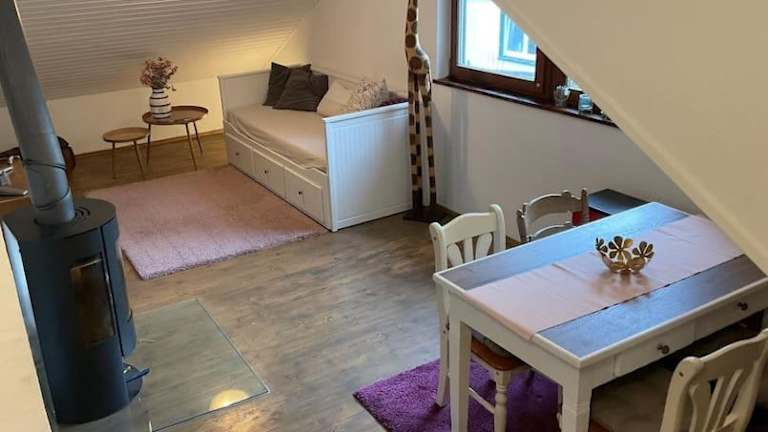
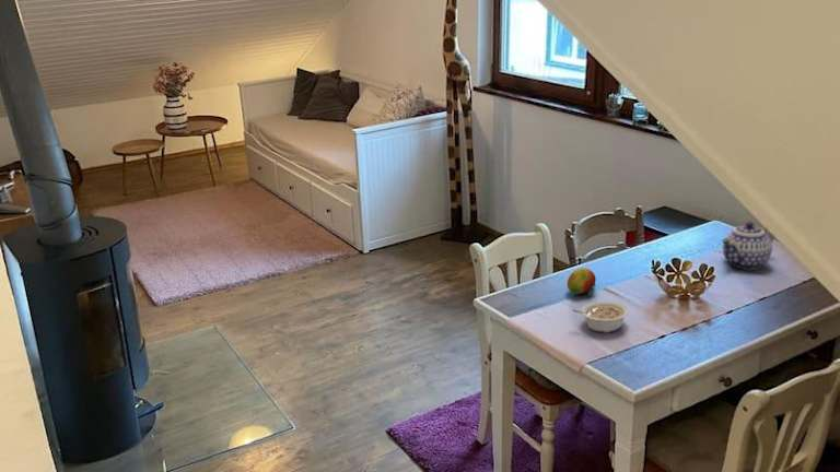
+ fruit [567,267,597,296]
+ legume [571,299,630,334]
+ teapot [721,221,774,271]
